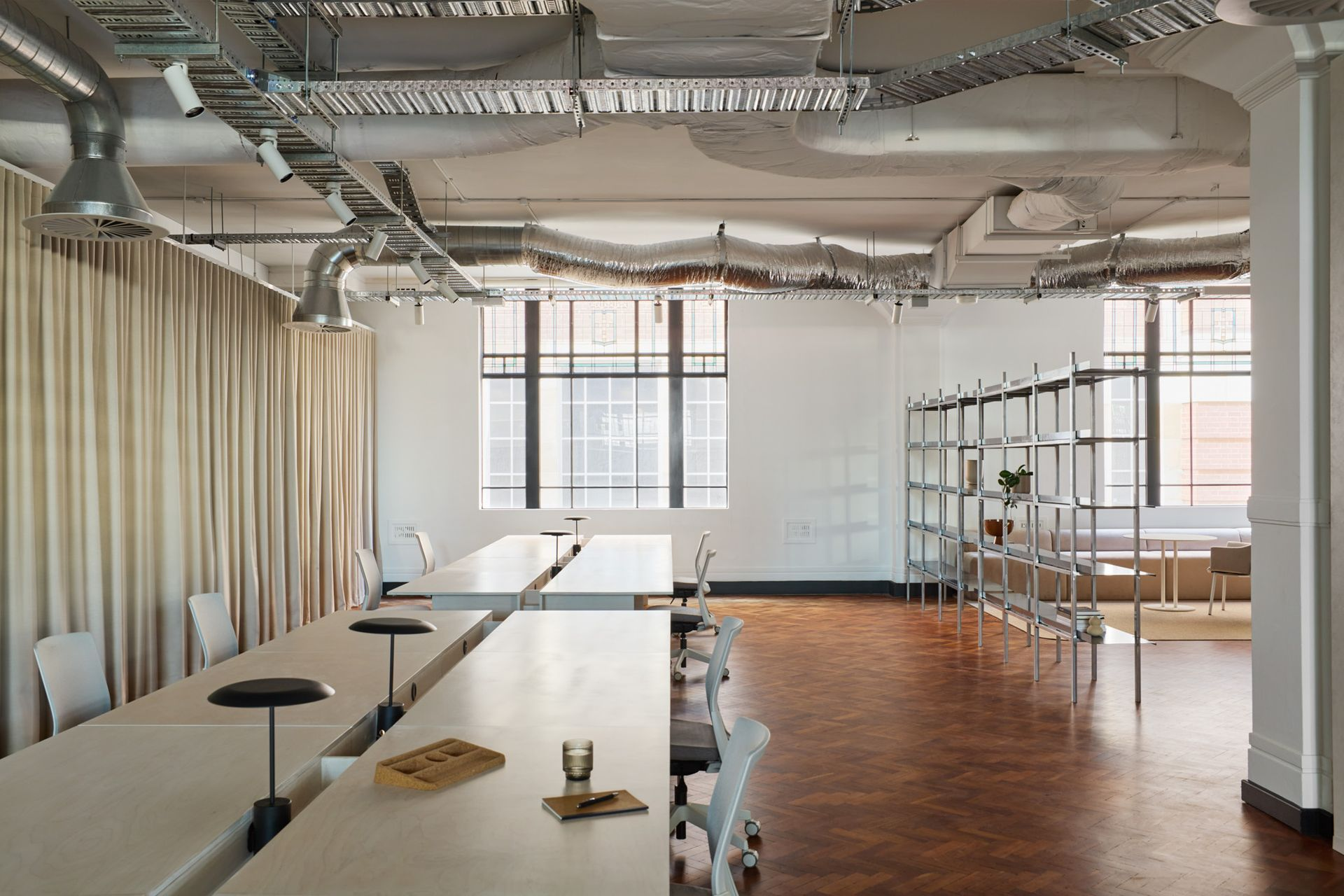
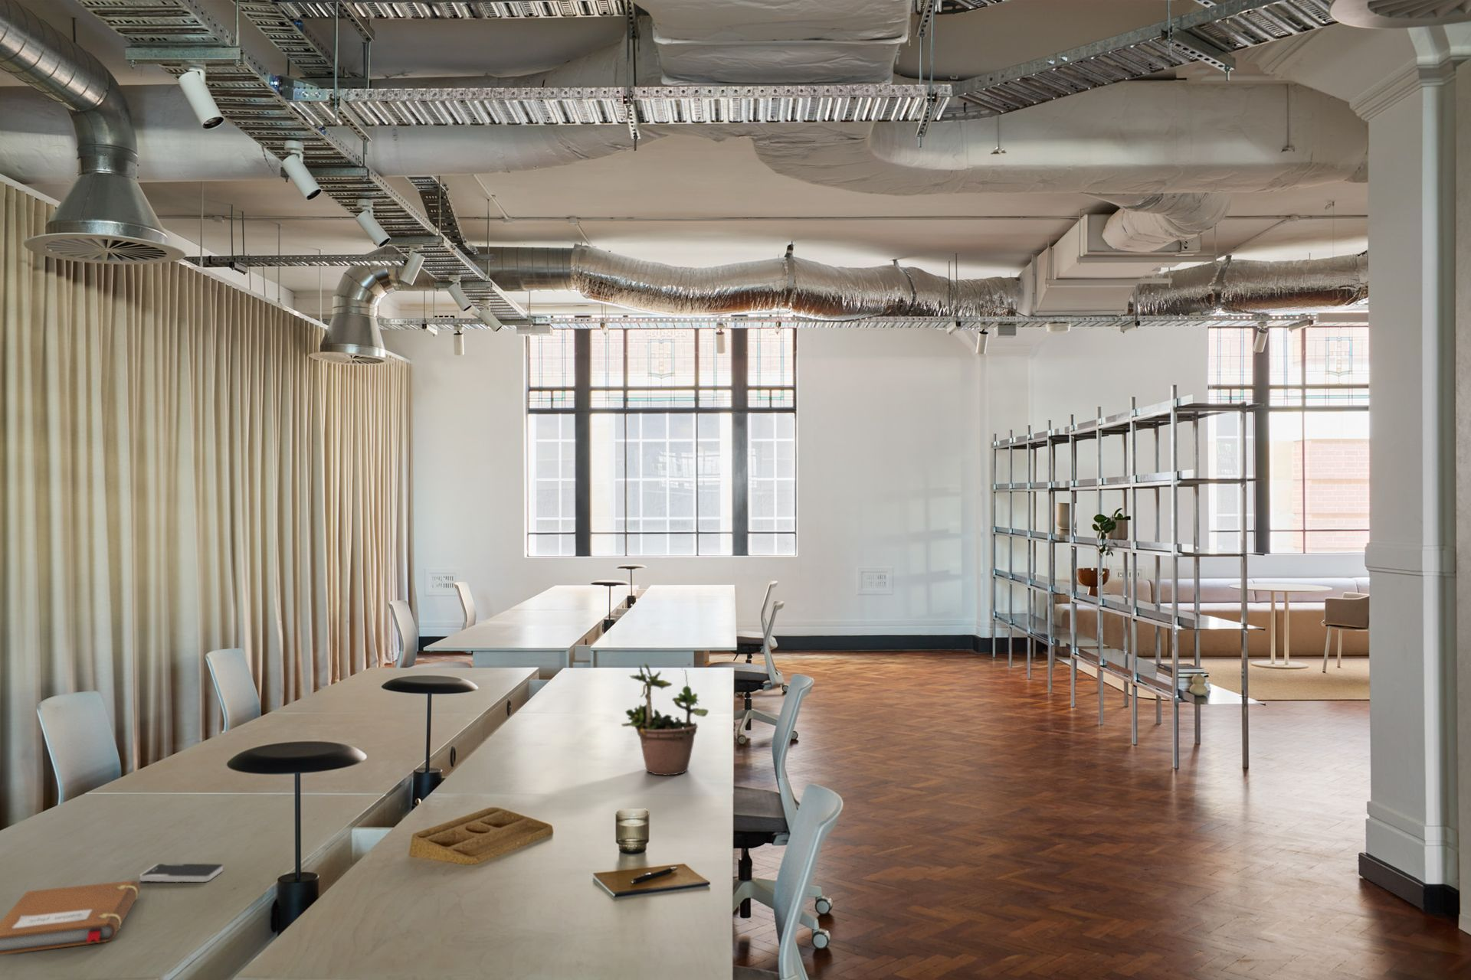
+ smartphone [139,863,223,883]
+ potted plant [621,662,709,777]
+ notebook [0,879,141,956]
